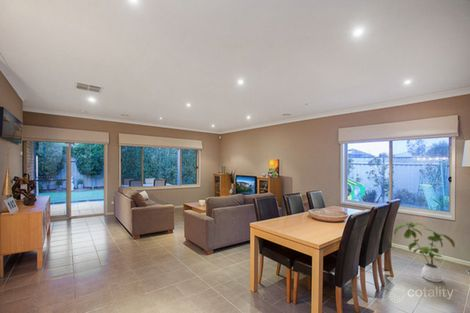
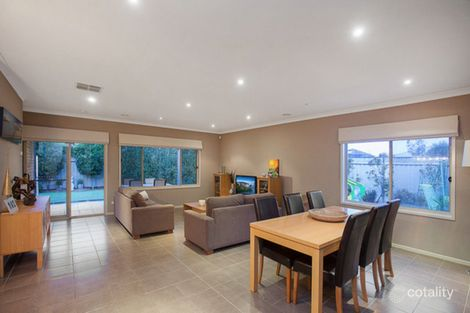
- house plant [393,221,456,283]
